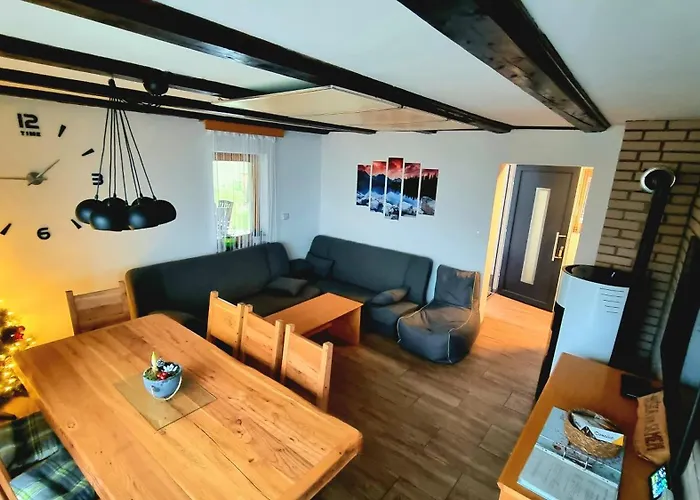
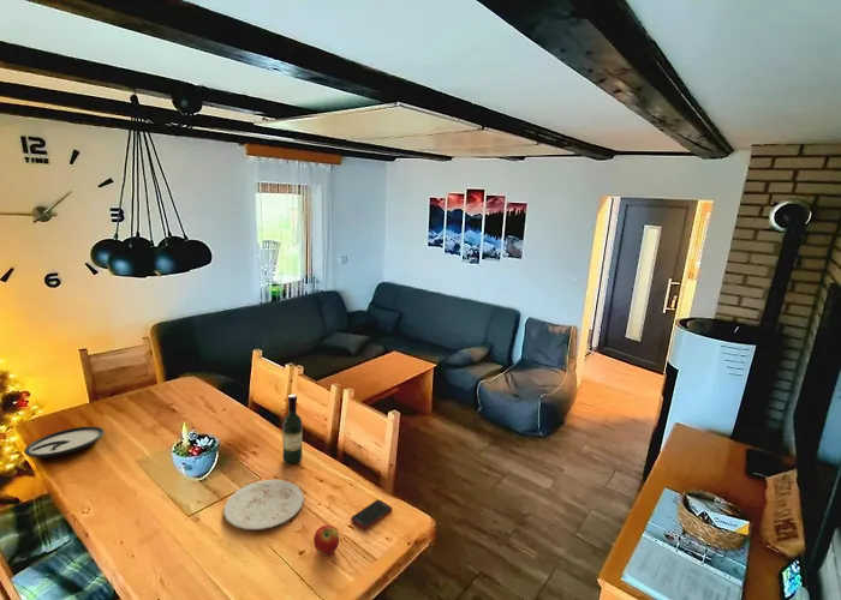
+ wine bottle [281,394,304,466]
+ plate [23,425,106,458]
+ apple [312,524,340,557]
+ cell phone [350,498,393,530]
+ plate [222,479,305,530]
